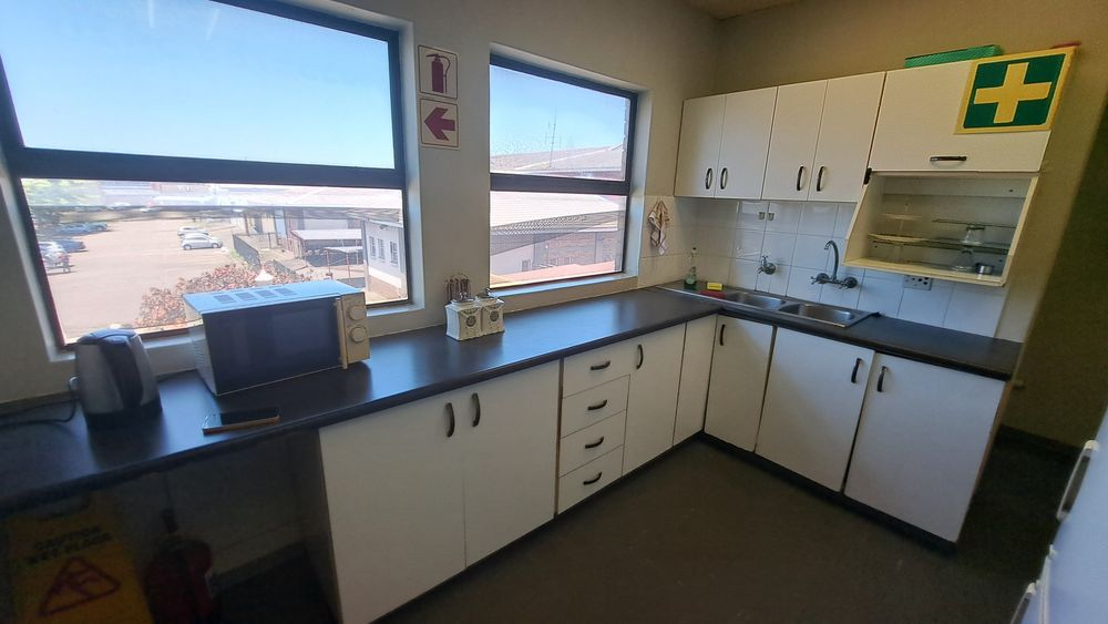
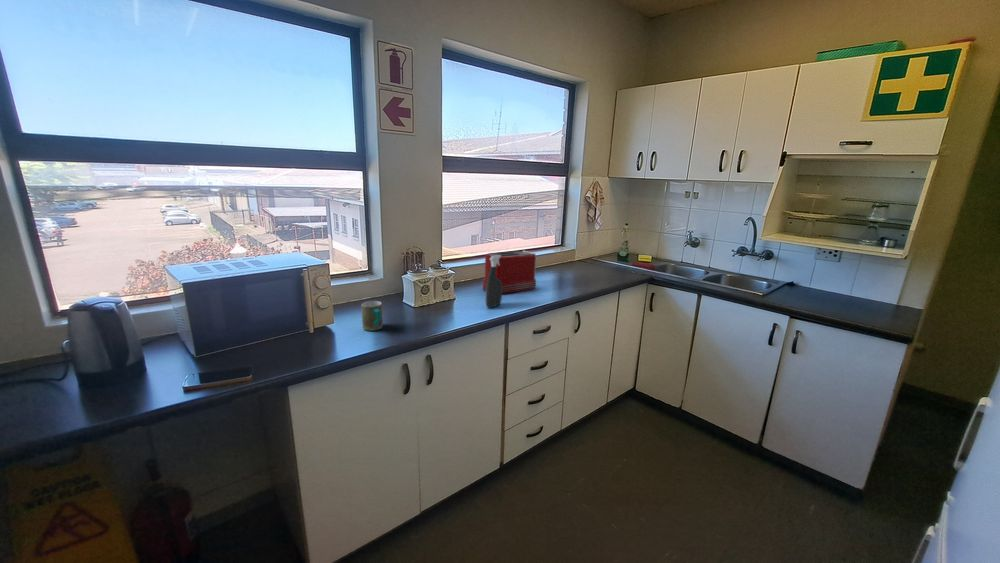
+ spray bottle [485,255,503,309]
+ mug [361,300,384,332]
+ toaster [482,250,537,295]
